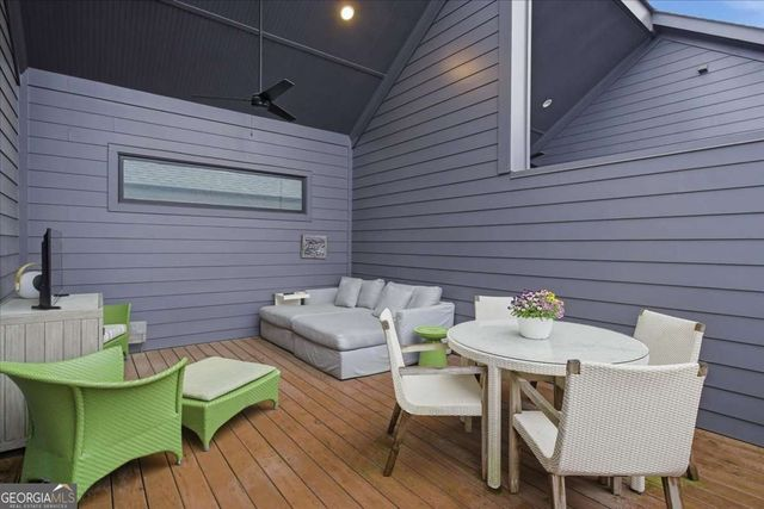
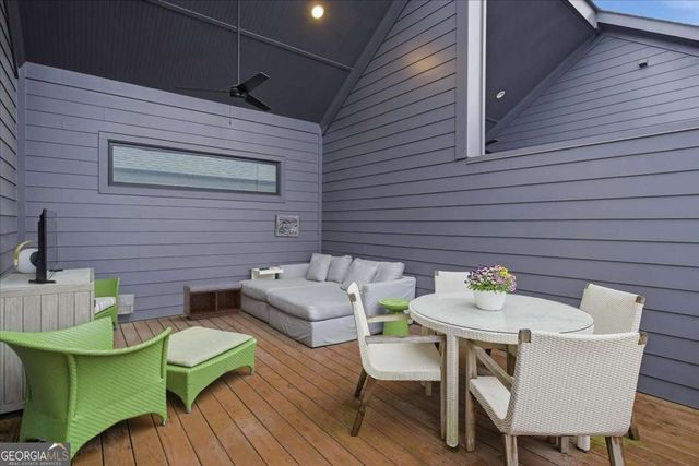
+ bench [182,279,244,321]
